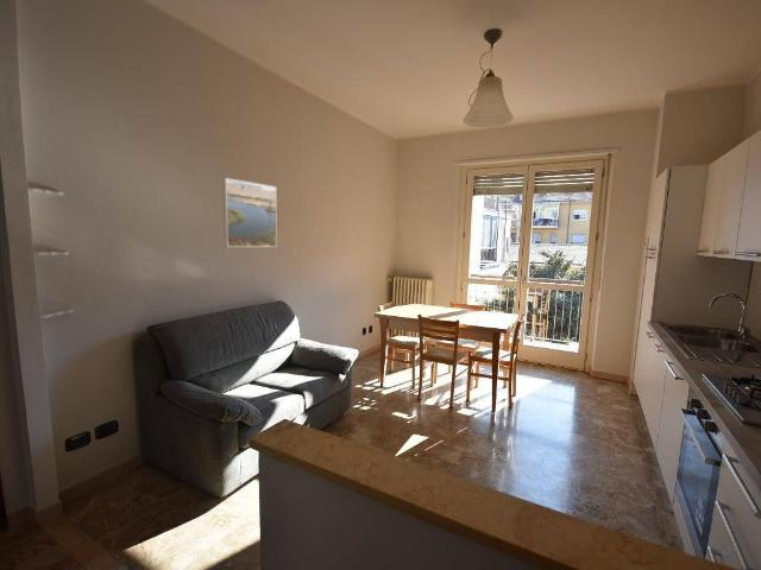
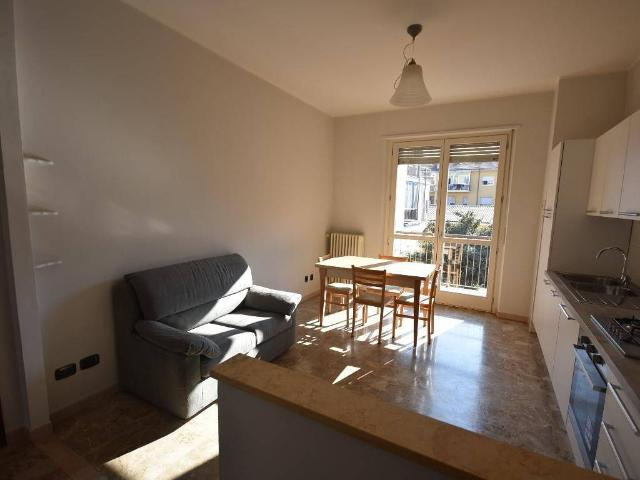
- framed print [222,177,278,248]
